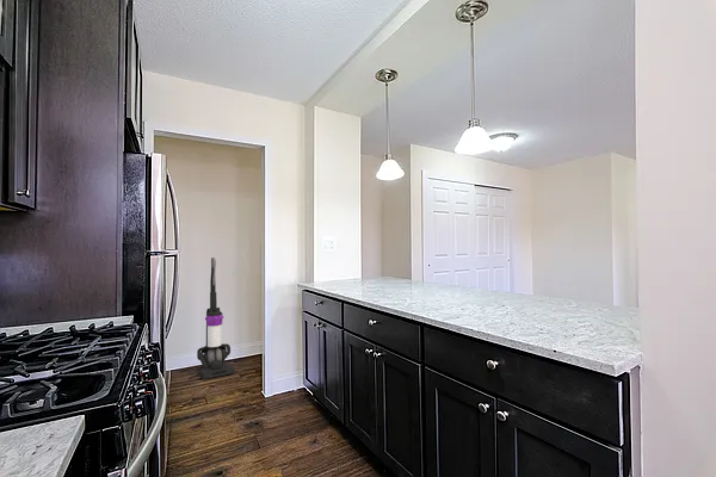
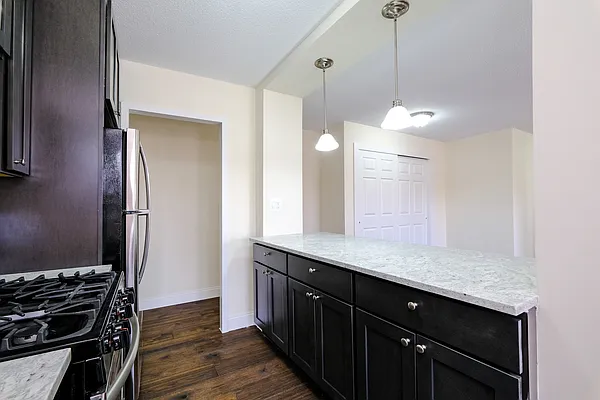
- vacuum cleaner [196,256,236,380]
